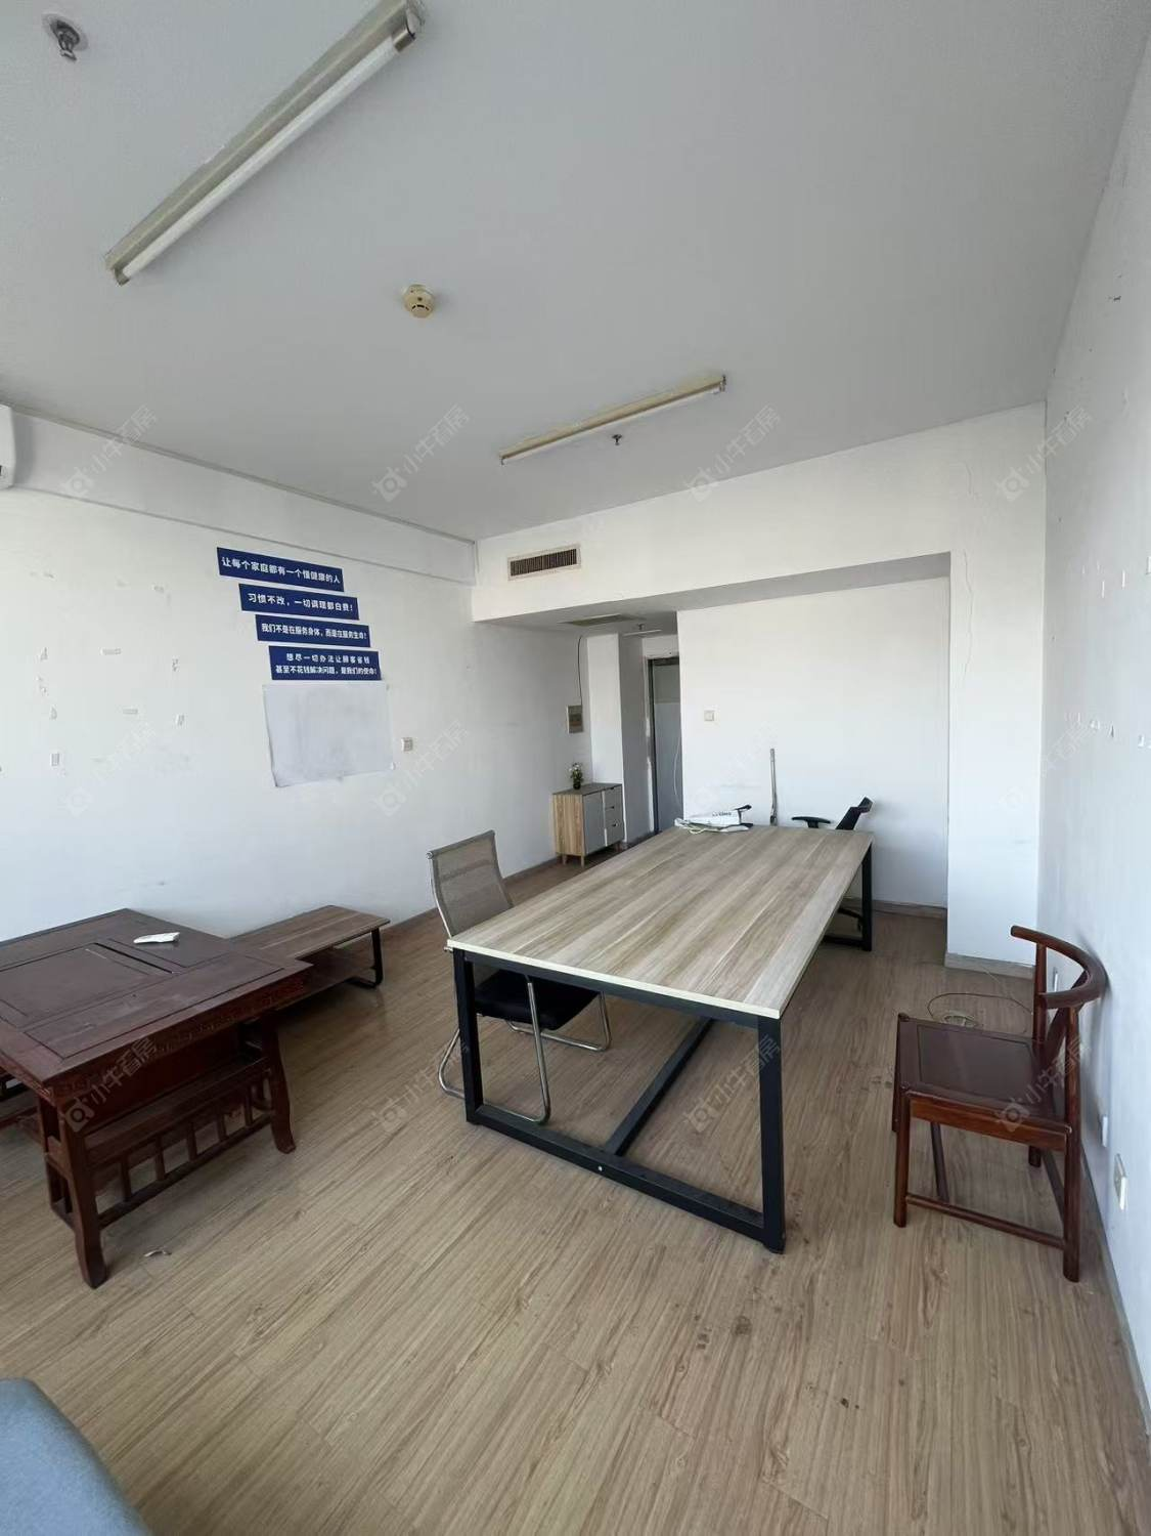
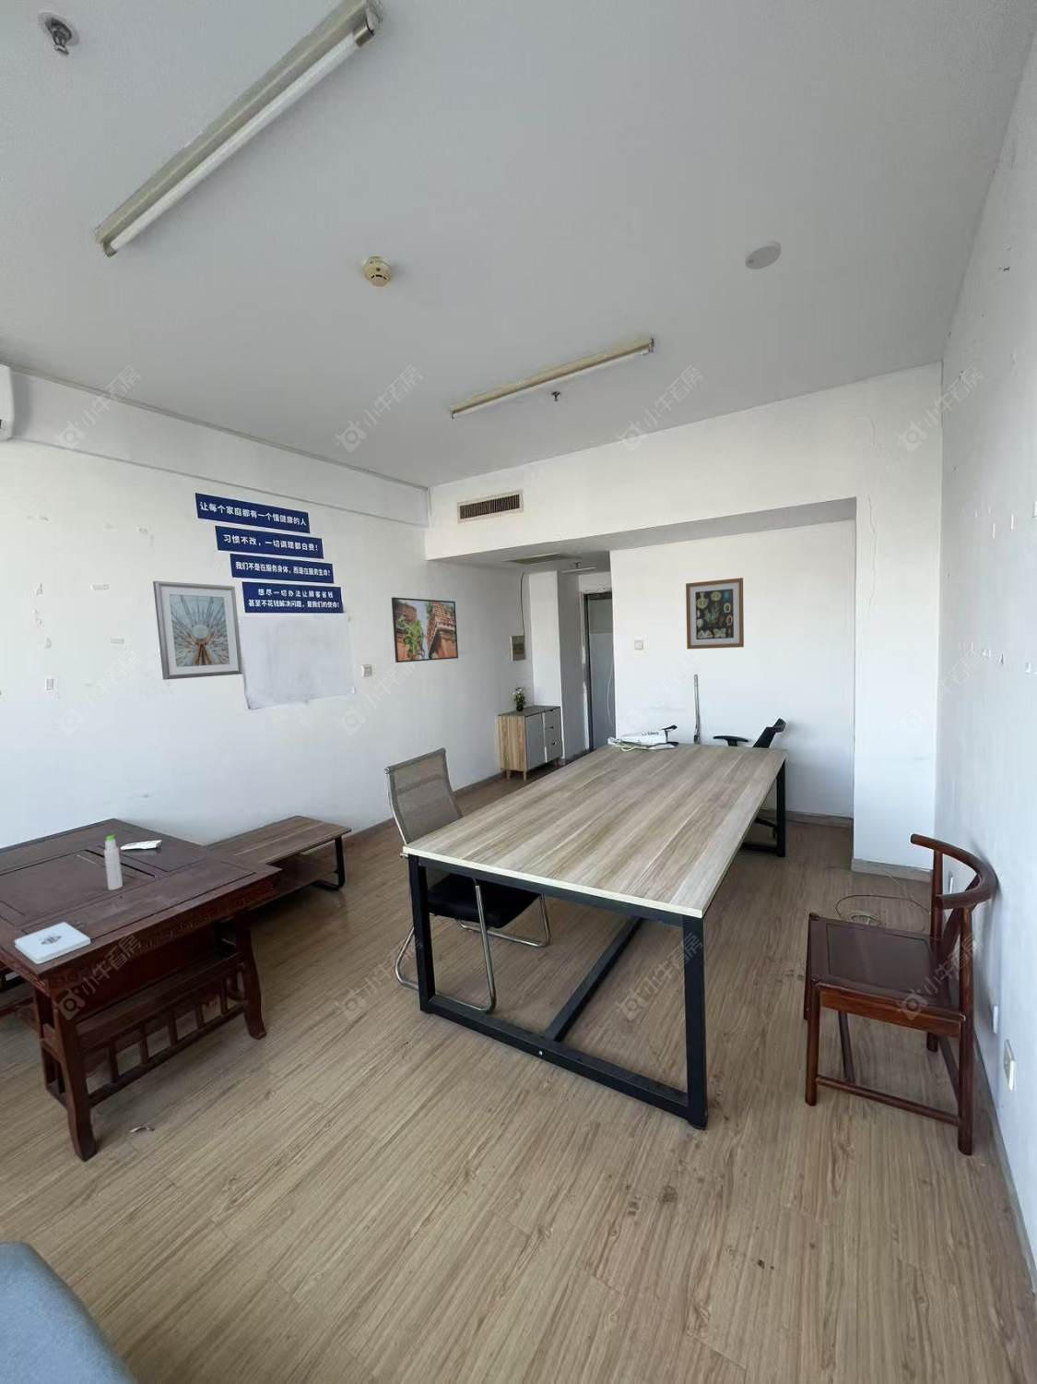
+ picture frame [152,581,243,681]
+ bottle [103,834,123,890]
+ wall art [685,576,745,649]
+ notepad [14,921,91,966]
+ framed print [391,596,459,664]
+ smoke detector [744,240,782,270]
